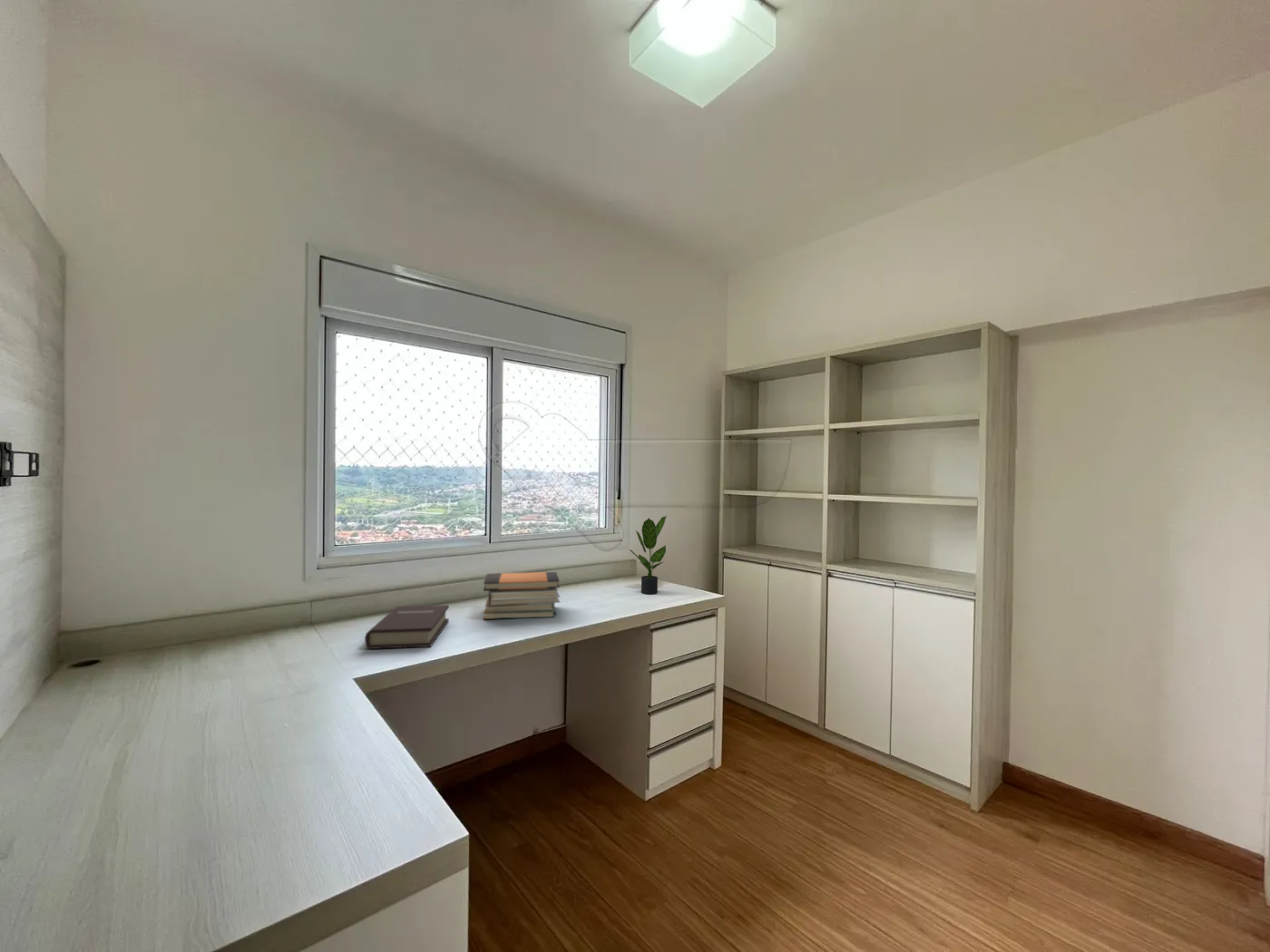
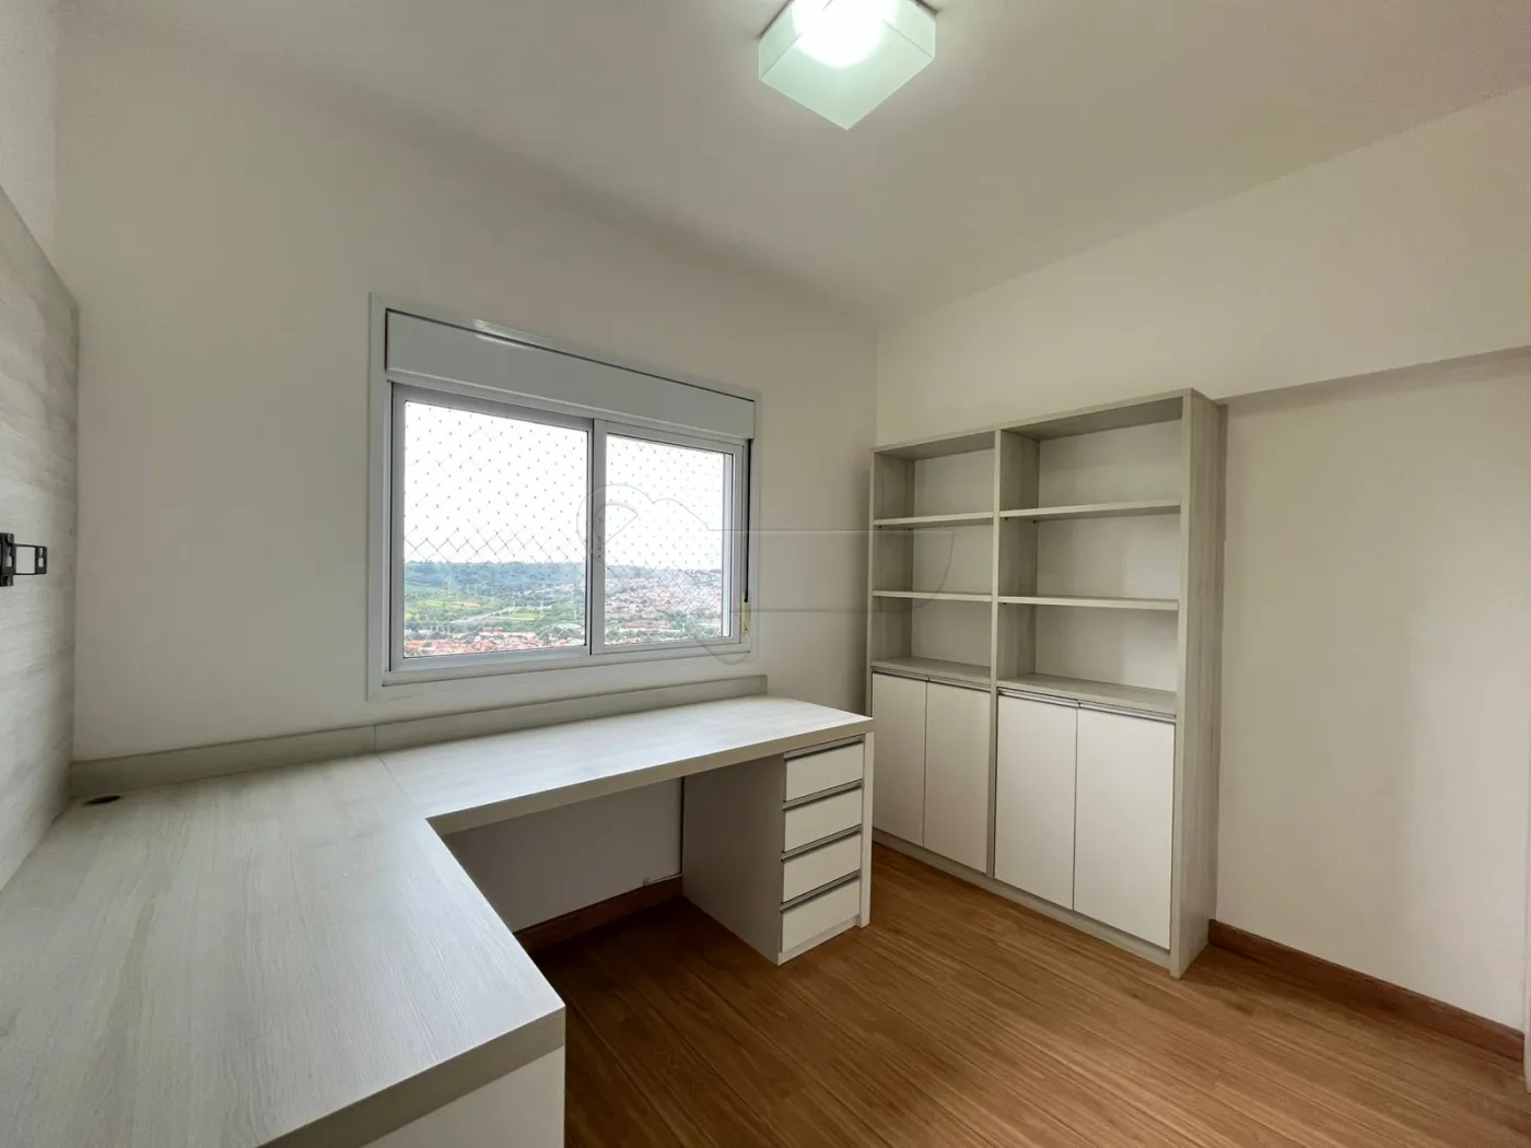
- book [364,604,450,650]
- book stack [483,571,562,620]
- potted plant [629,515,667,596]
